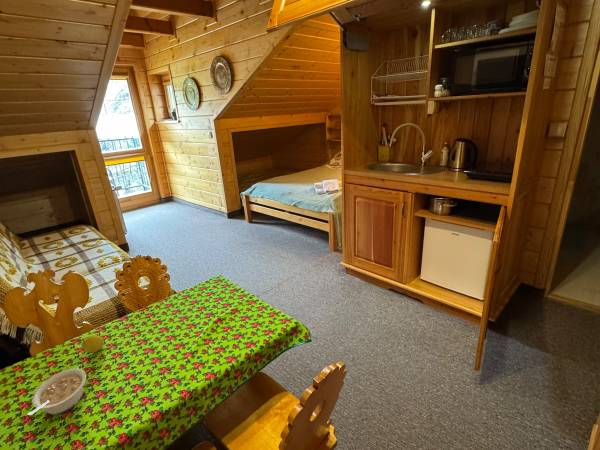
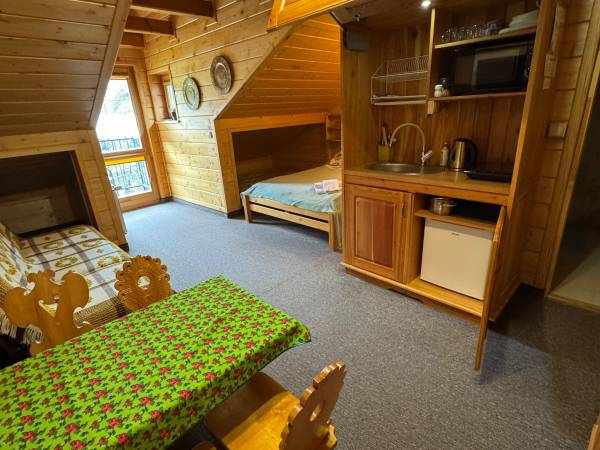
- fruit [81,334,105,354]
- legume [26,368,87,416]
